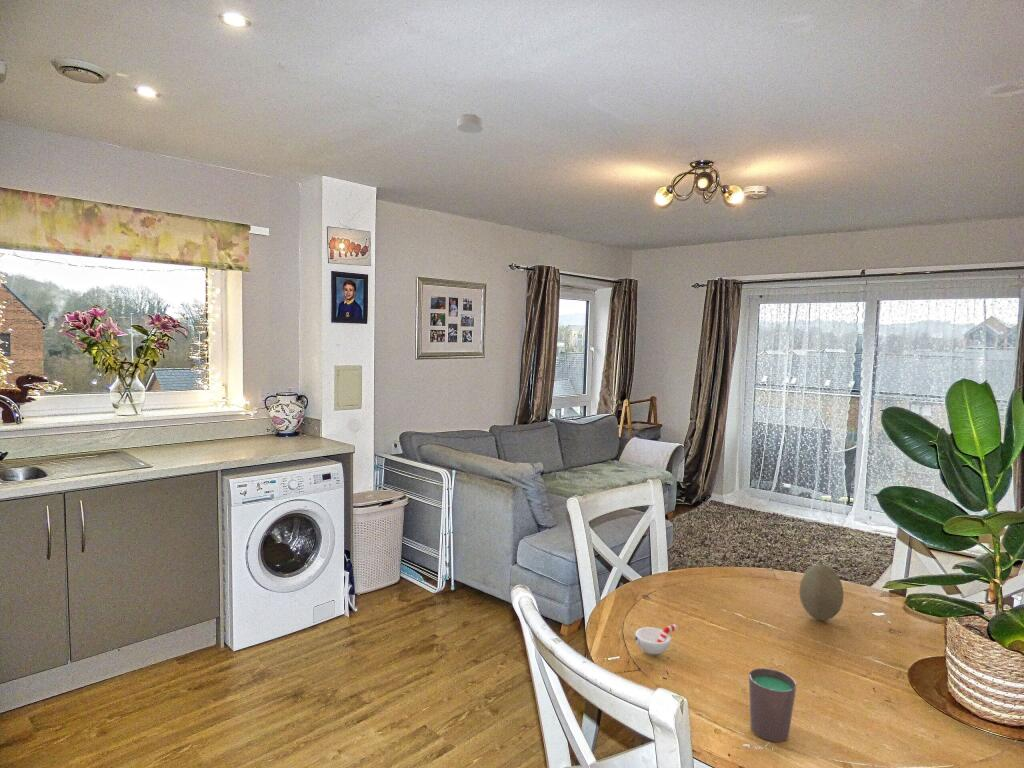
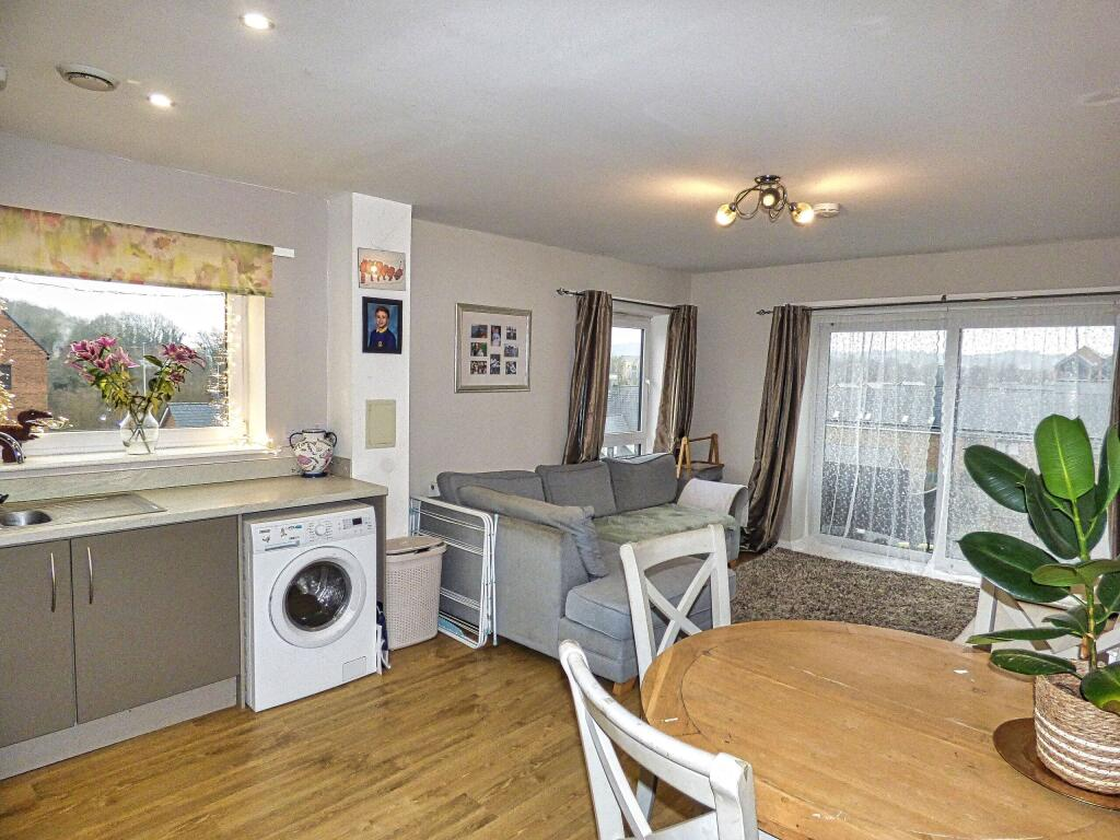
- decorative egg [798,563,845,622]
- cup [634,623,678,656]
- smoke detector [456,113,484,134]
- cup [748,667,797,743]
